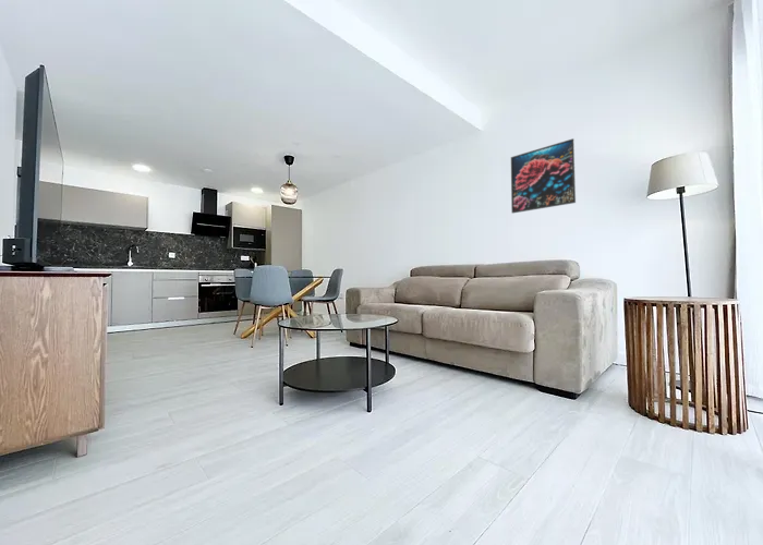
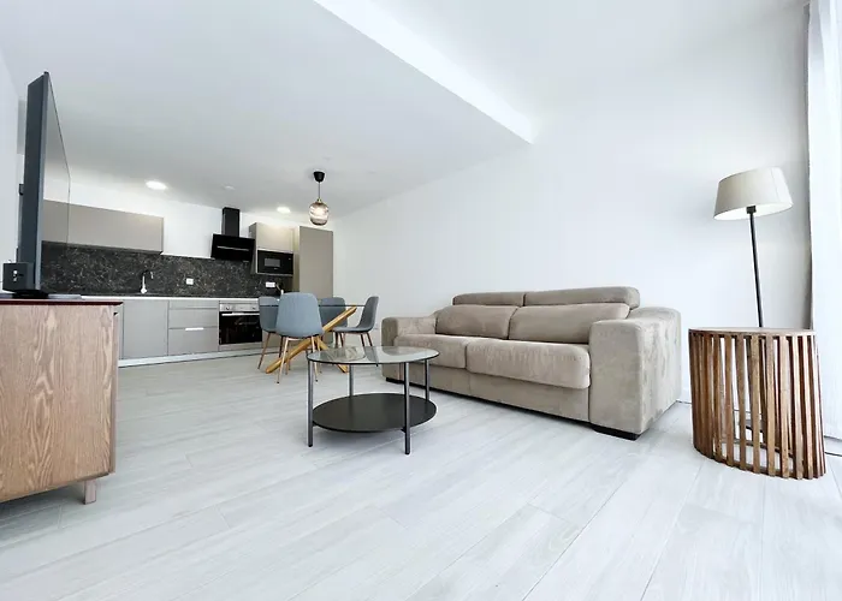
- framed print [510,137,577,215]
